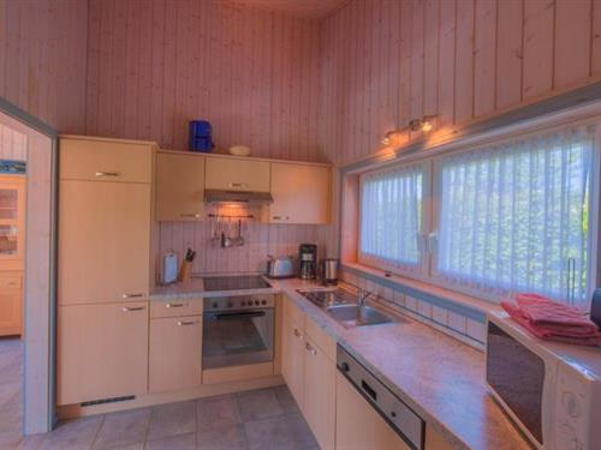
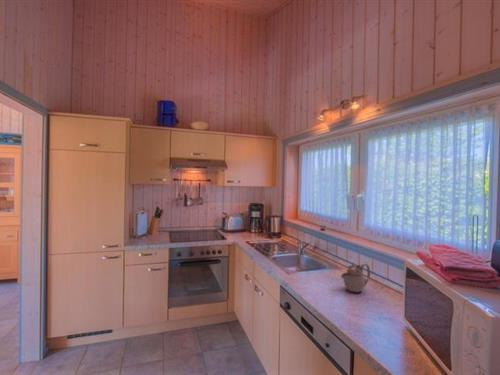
+ teapot [340,261,371,294]
